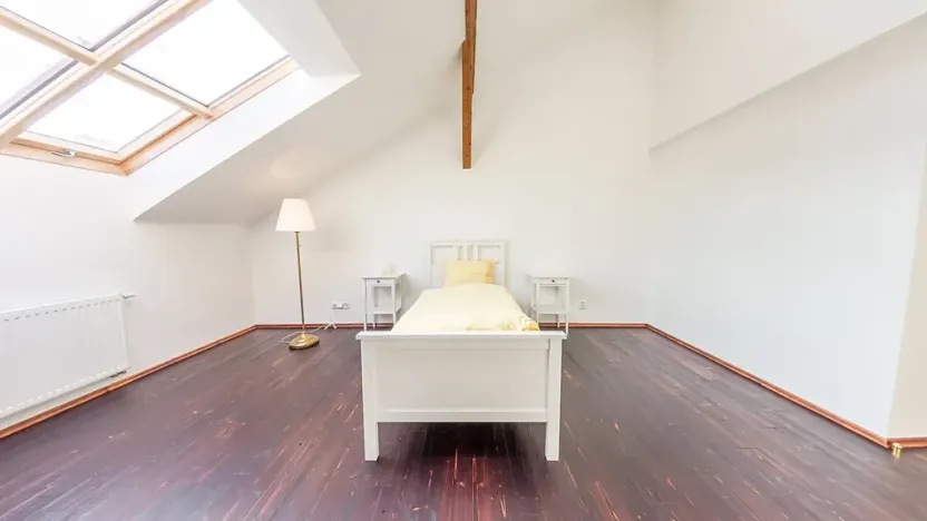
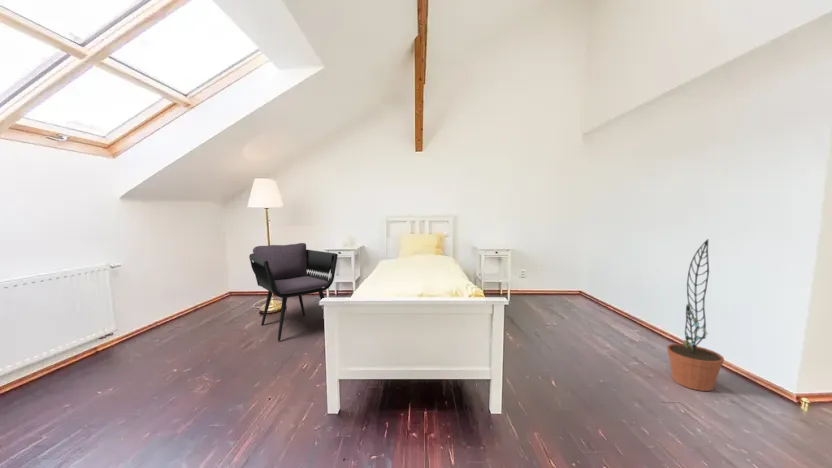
+ armchair [248,242,339,342]
+ decorative plant [666,238,725,392]
